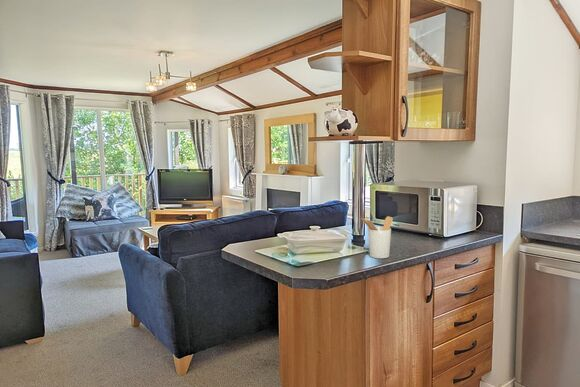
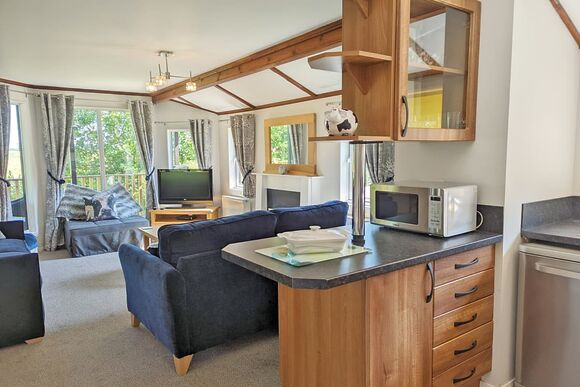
- utensil holder [360,215,394,259]
